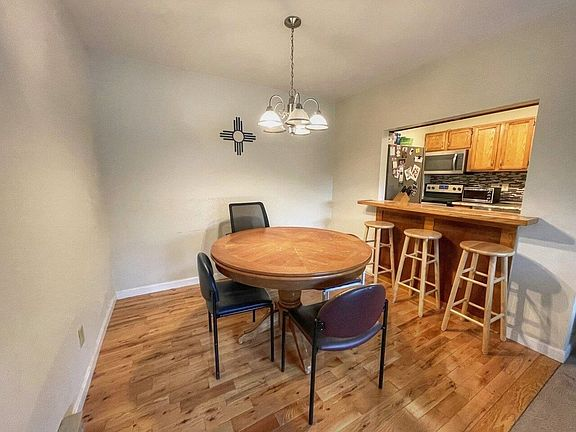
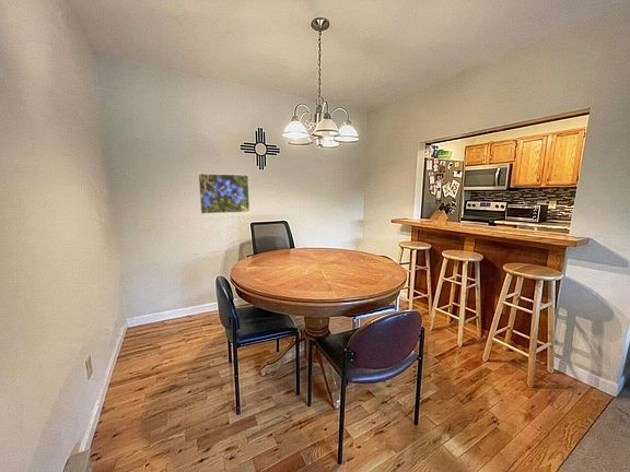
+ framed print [197,173,250,215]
